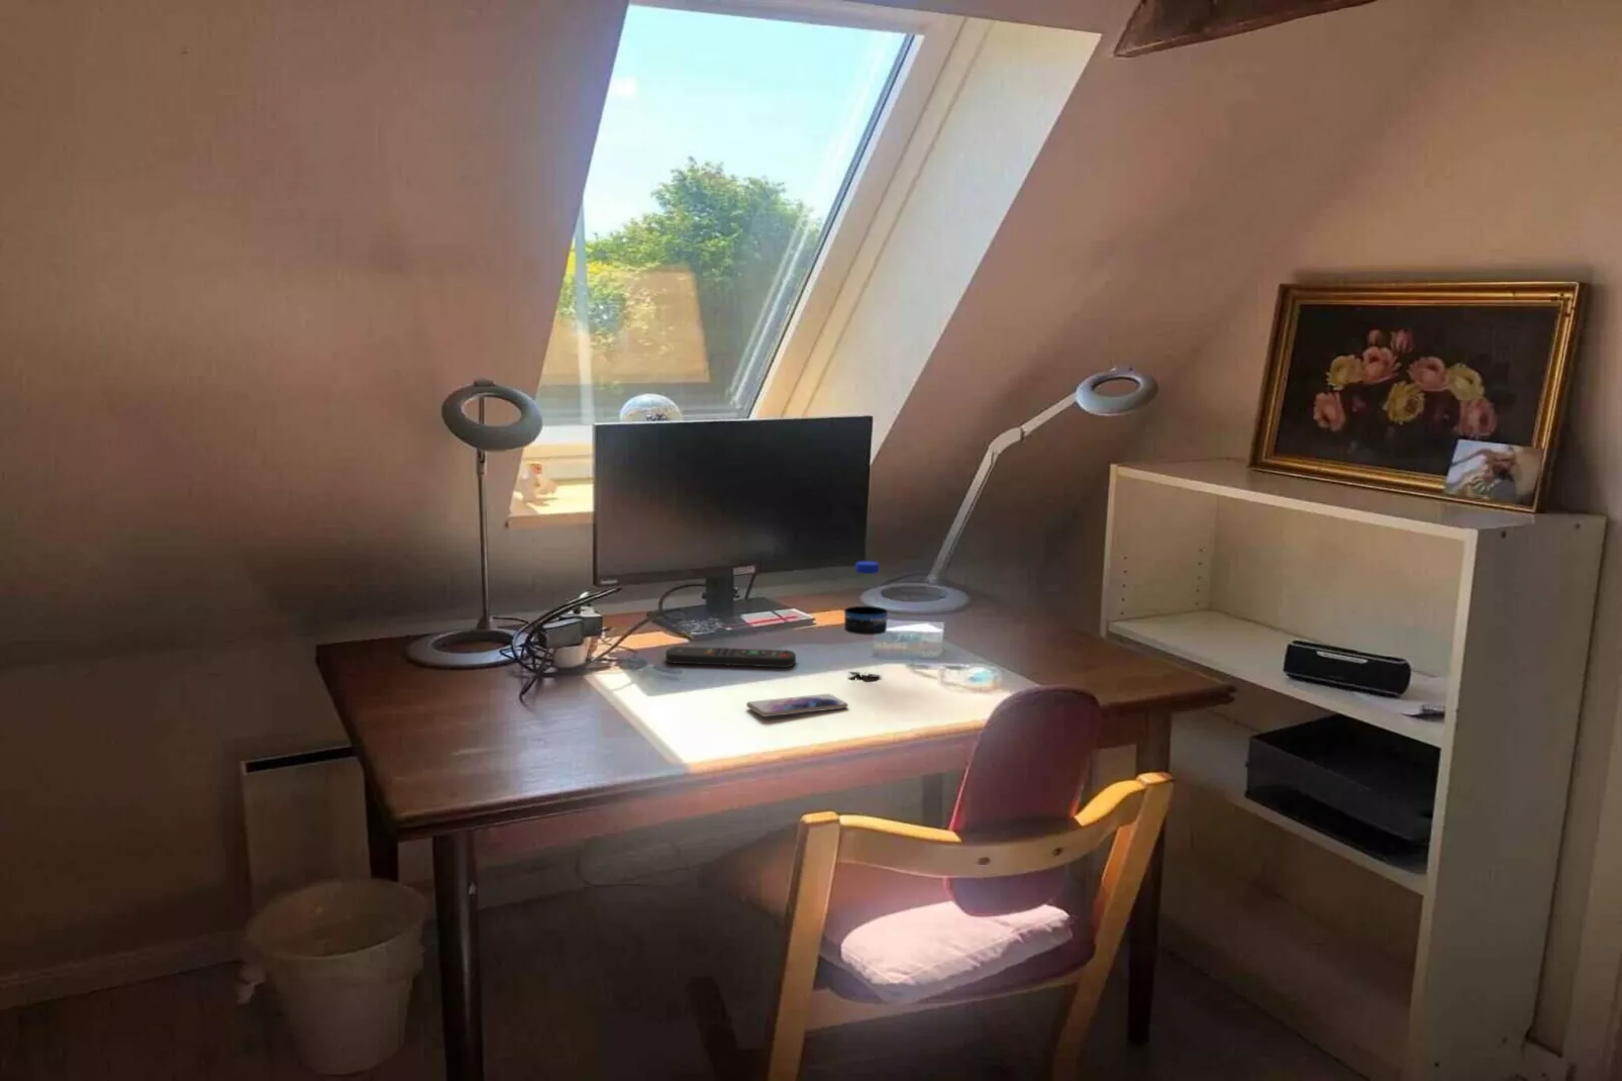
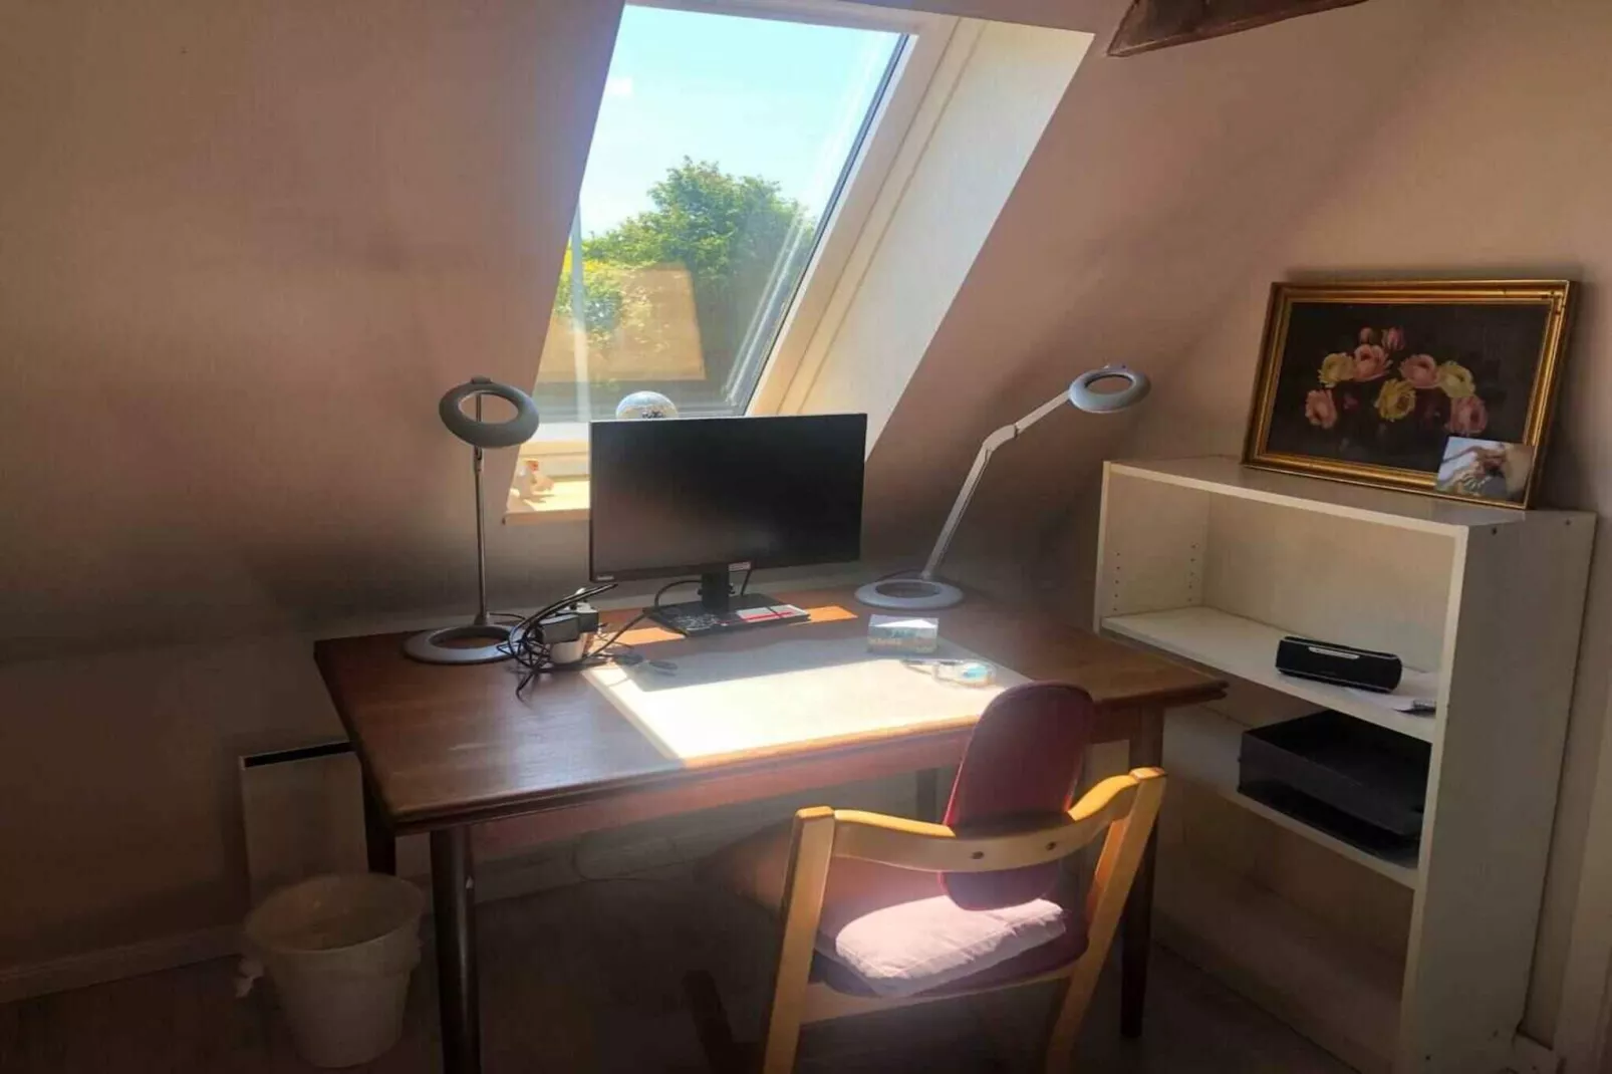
- water bottle [843,561,889,680]
- smartphone [745,693,849,718]
- remote control [664,645,797,668]
